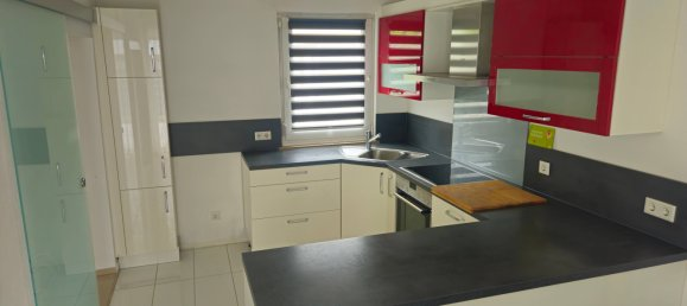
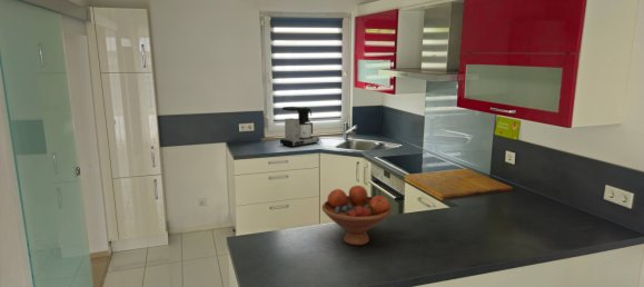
+ coffee maker [279,106,320,148]
+ fruit bowl [321,185,394,247]
